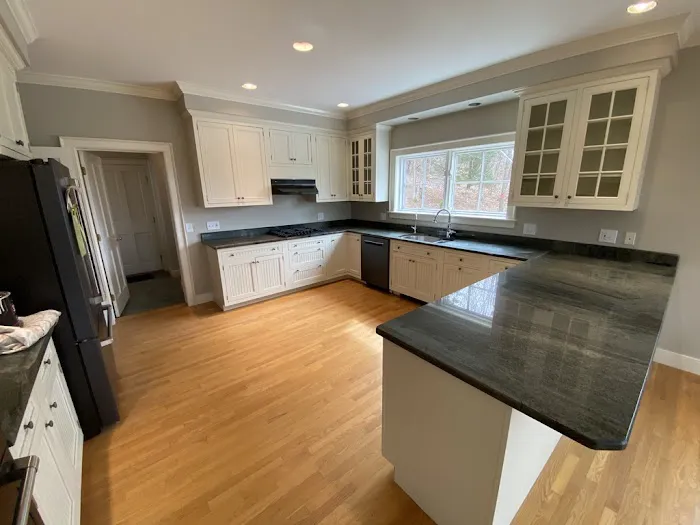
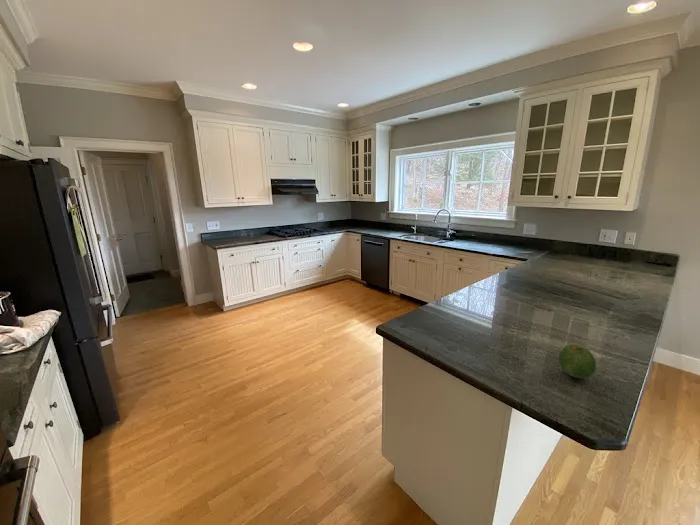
+ fruit [558,343,597,380]
